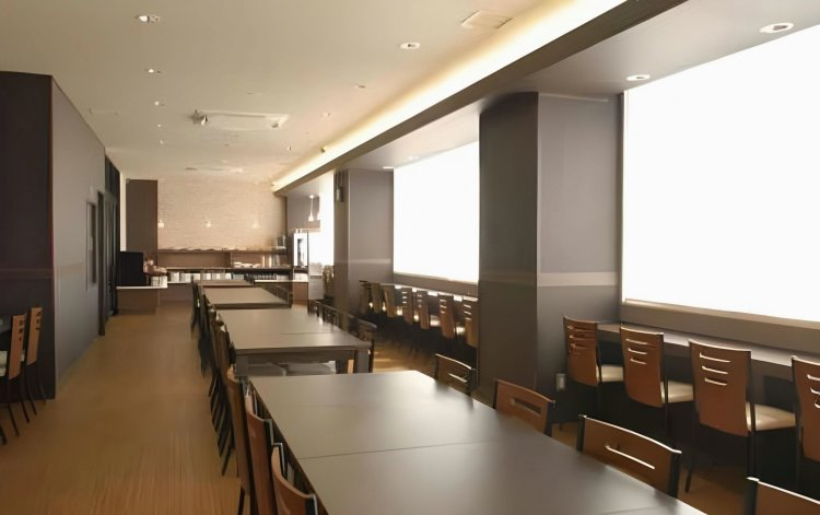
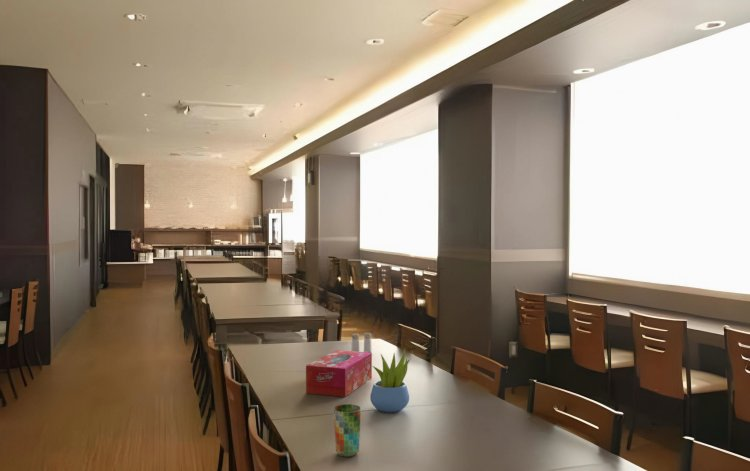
+ tissue box [305,349,373,398]
+ cup [333,403,362,458]
+ salt and pepper shaker [350,332,373,353]
+ succulent plant [369,348,411,413]
